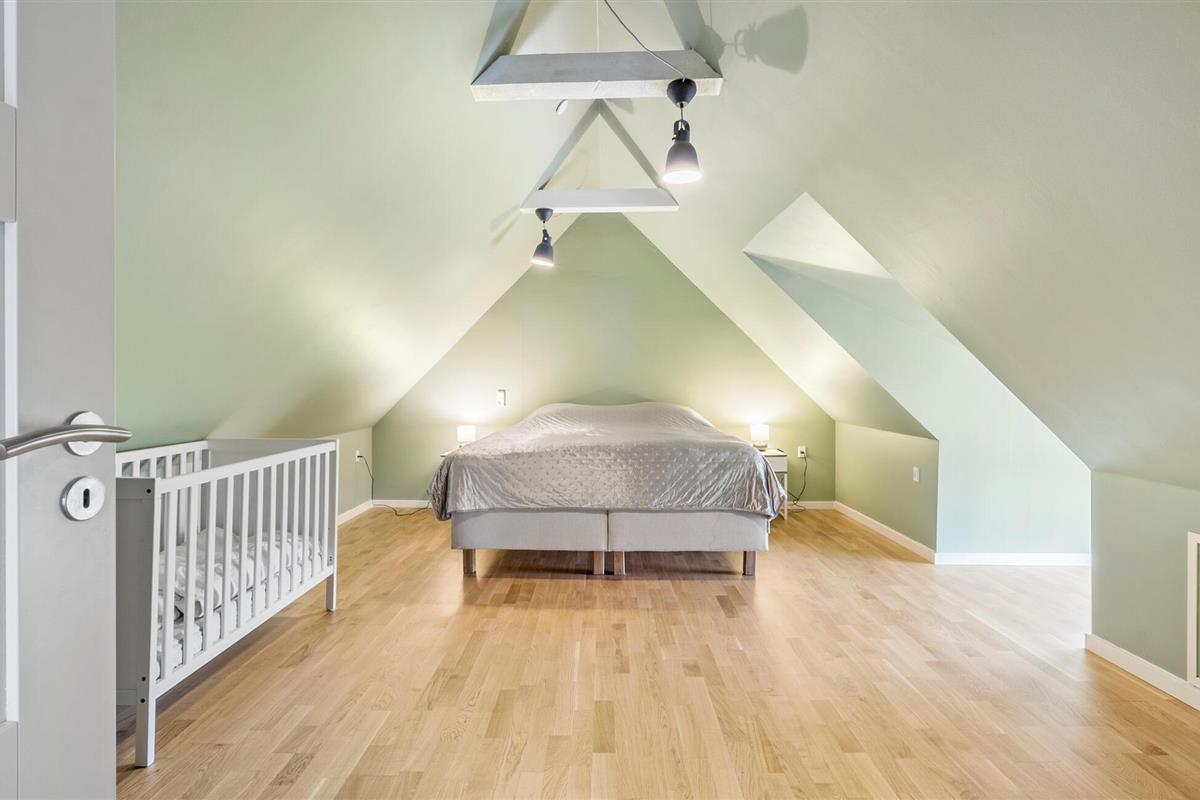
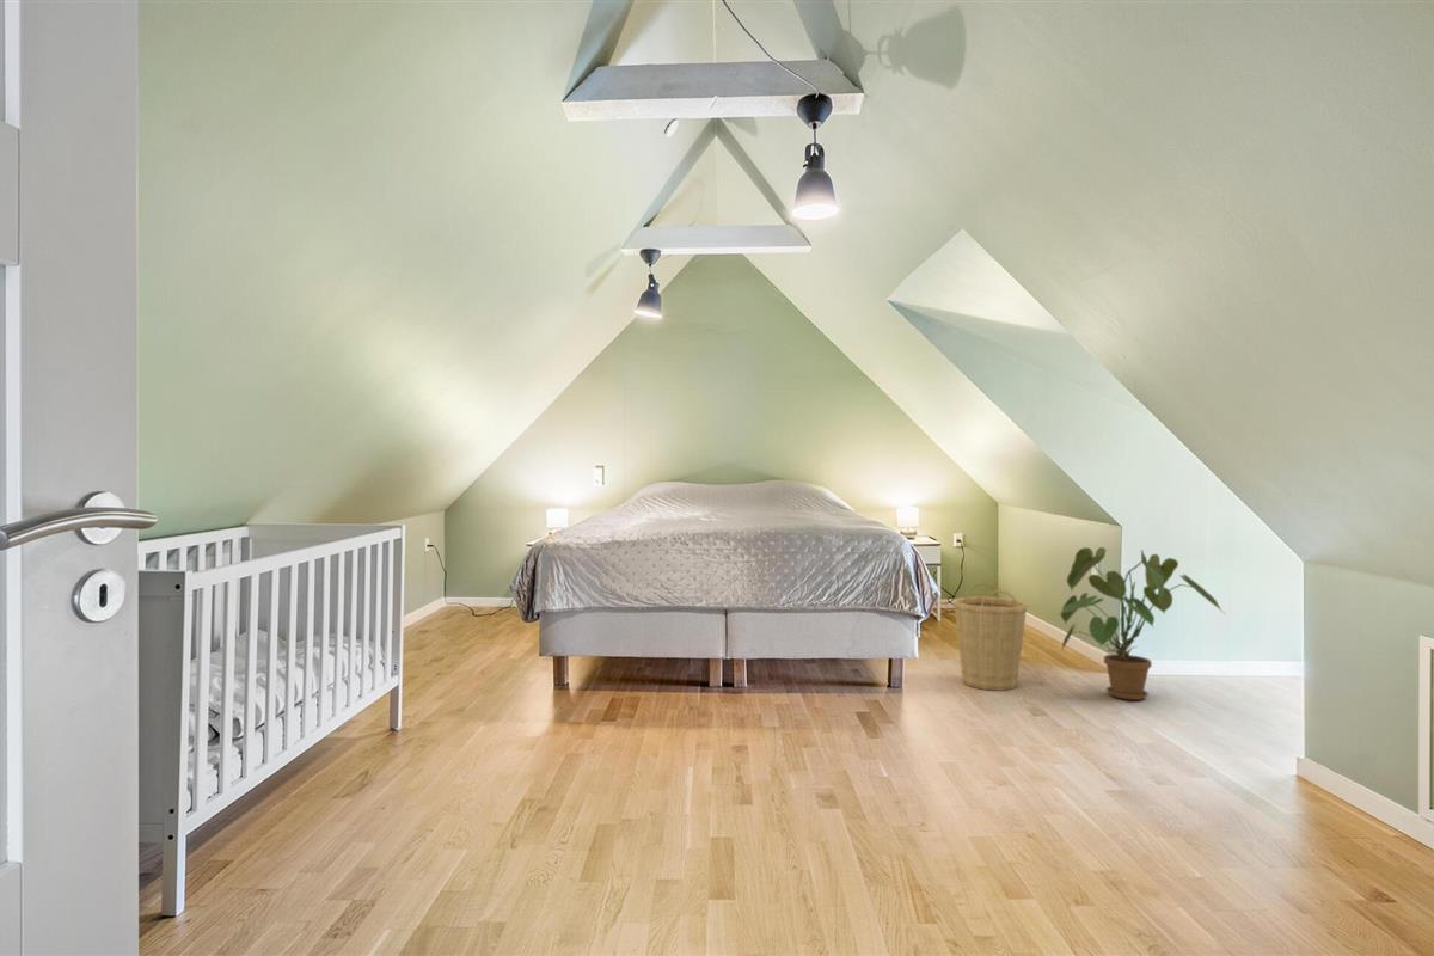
+ basket [952,582,1029,692]
+ house plant [1055,546,1225,701]
